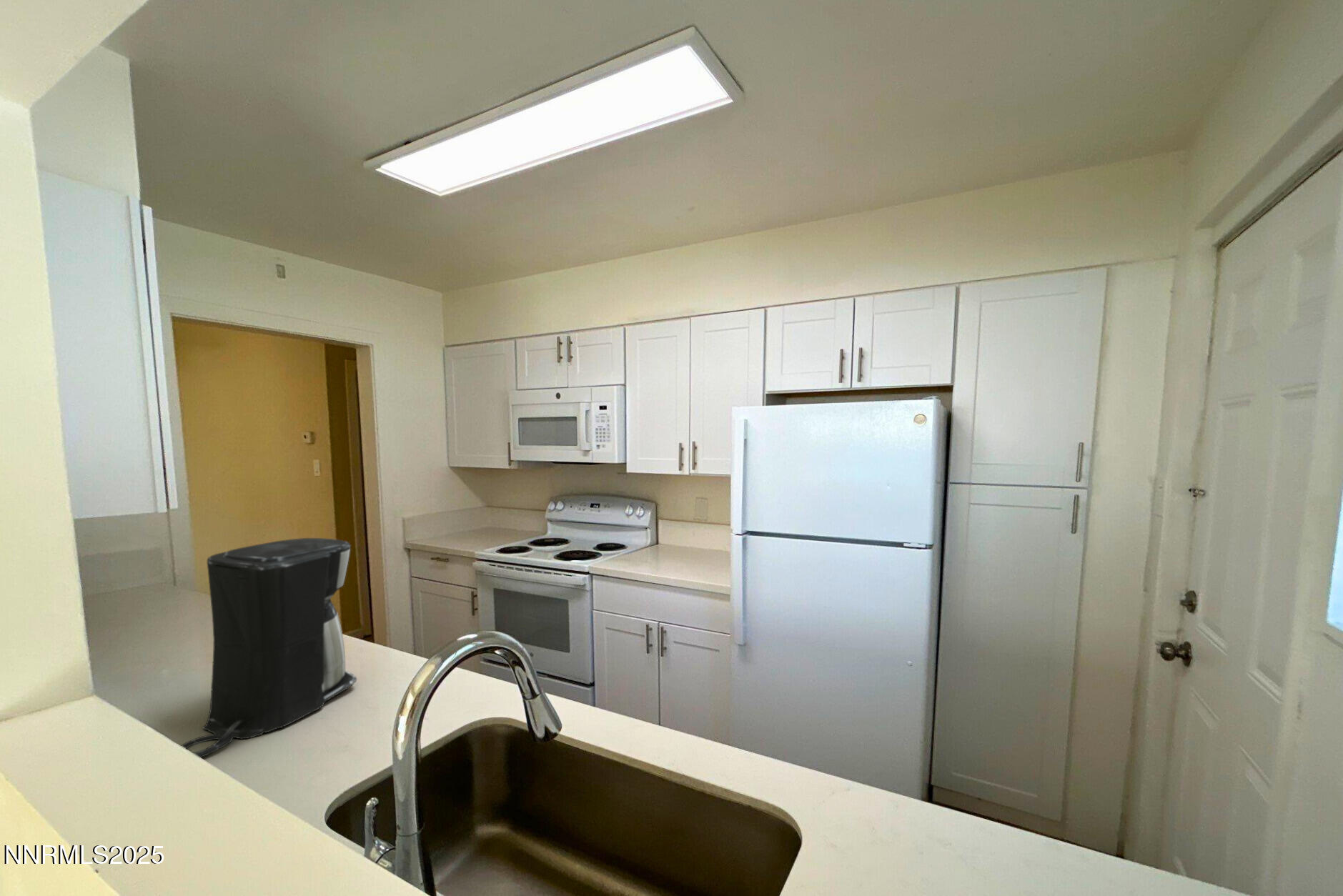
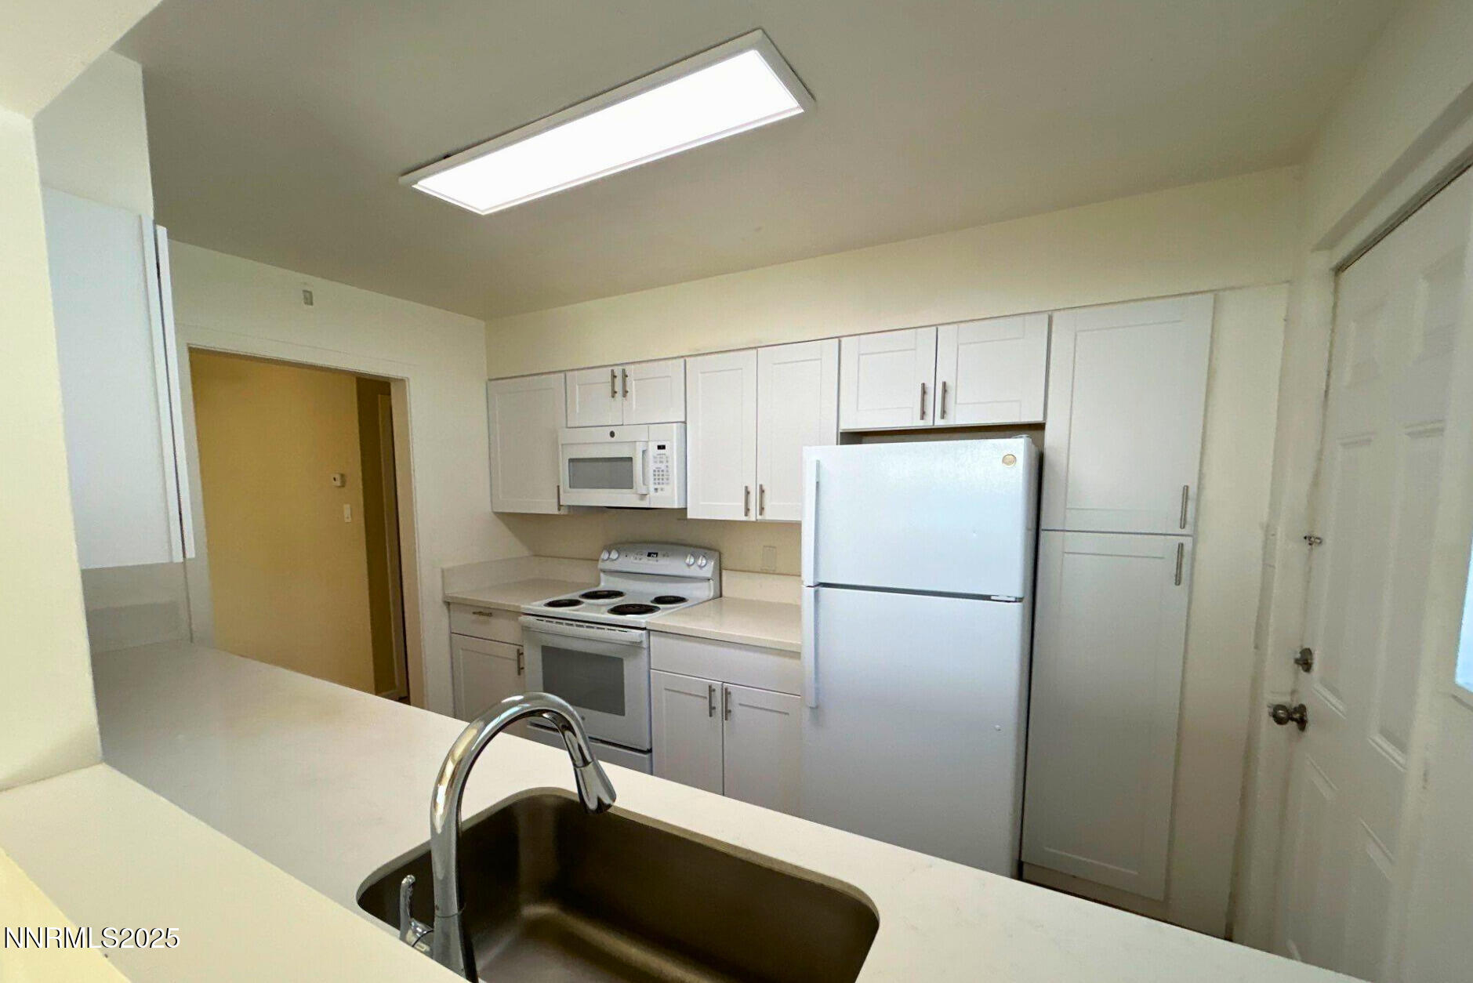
- coffee maker [180,537,357,758]
